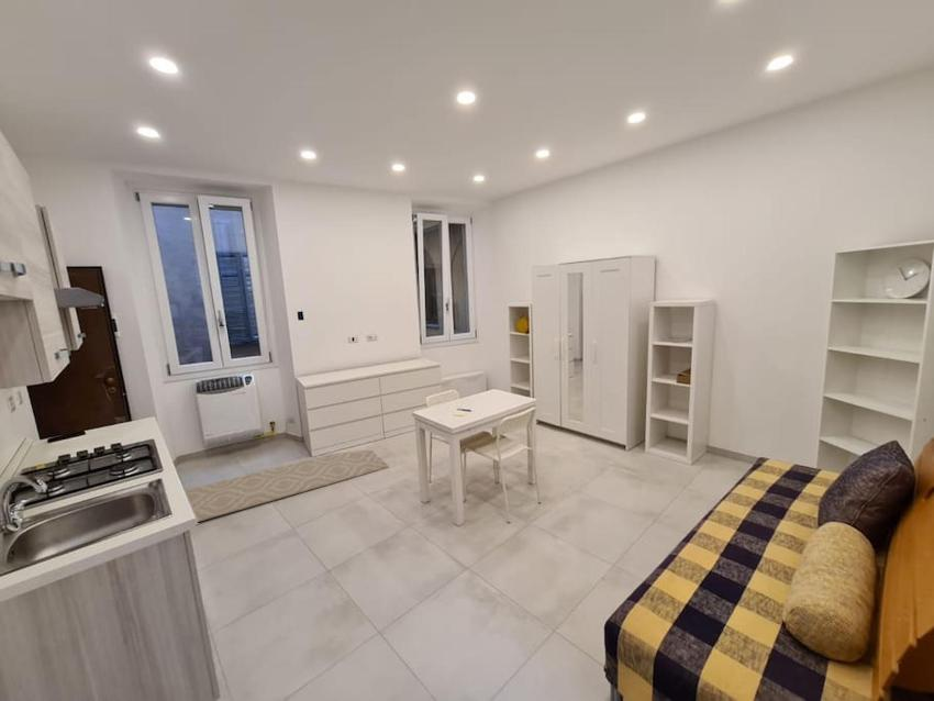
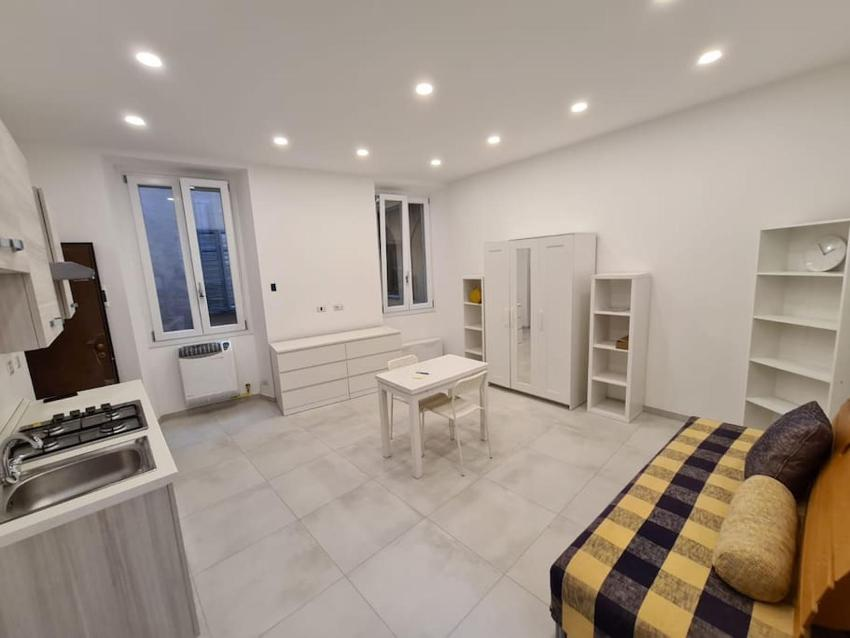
- rug [185,448,390,523]
